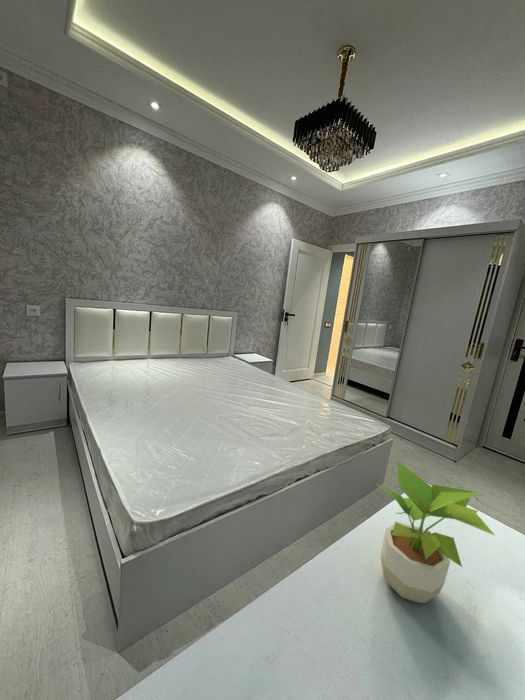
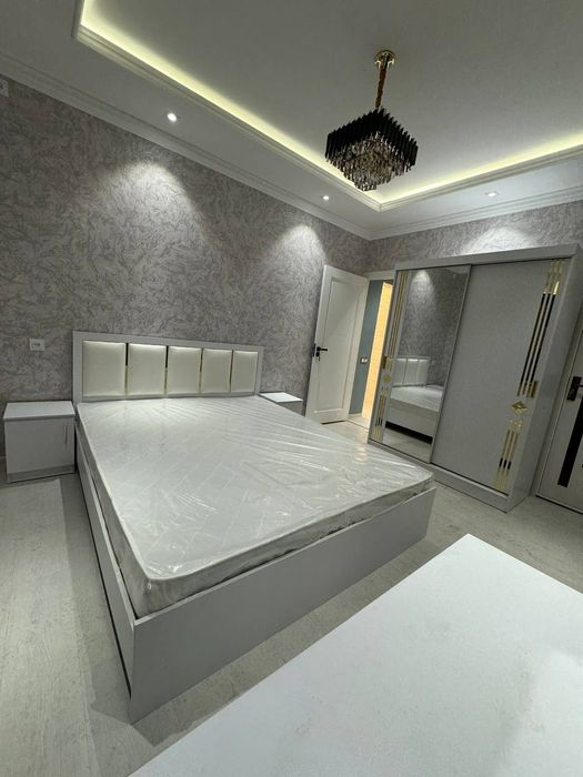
- potted plant [374,459,496,604]
